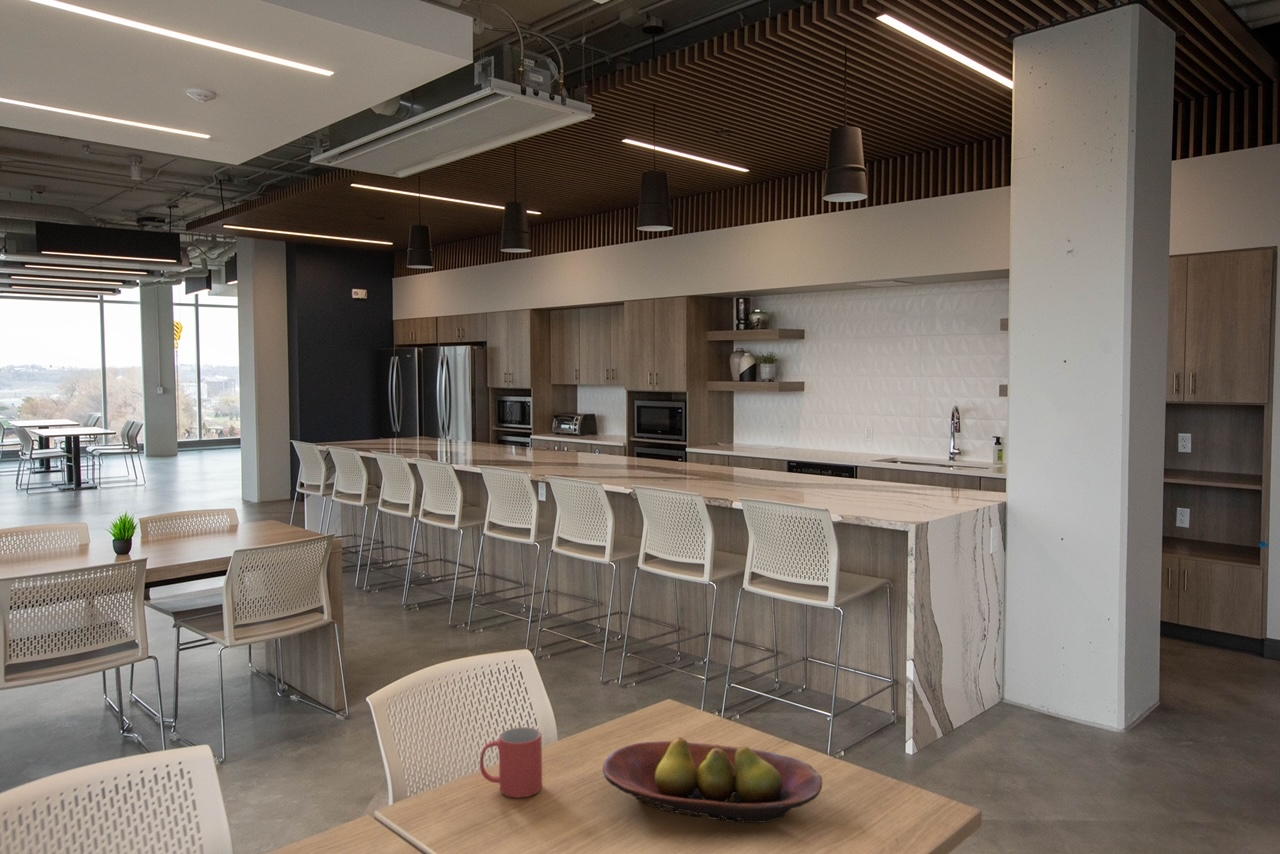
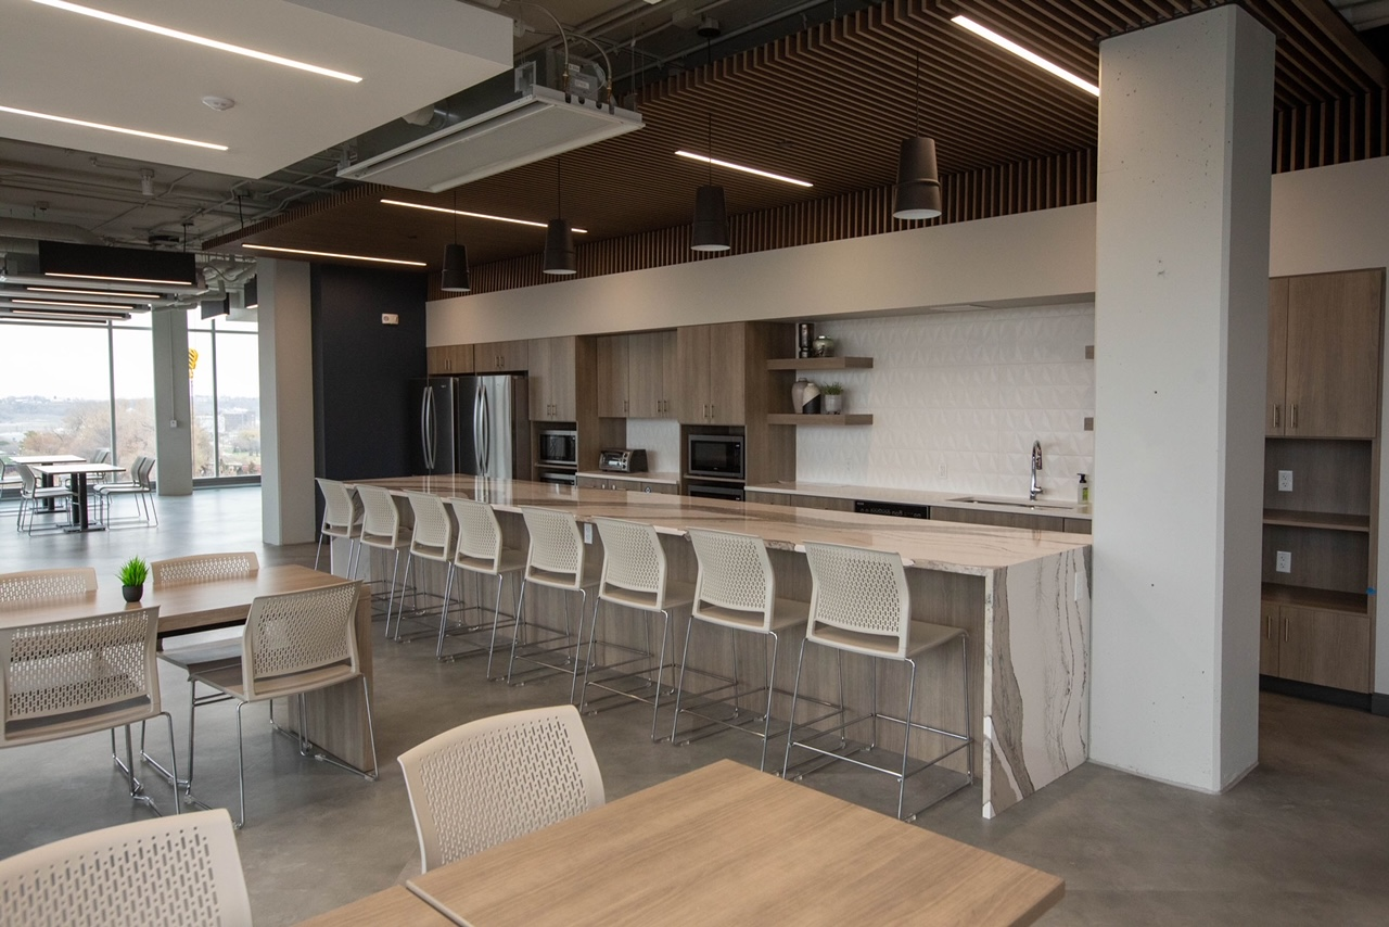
- mug [479,726,543,798]
- fruit bowl [602,737,823,824]
